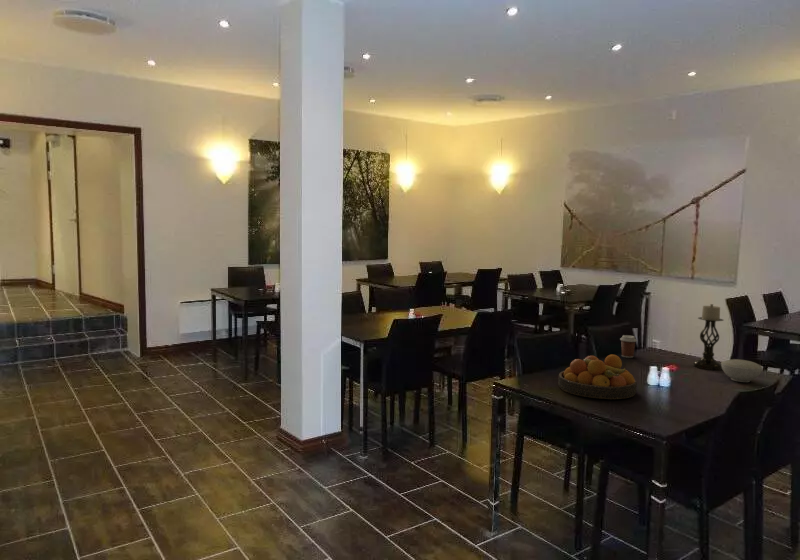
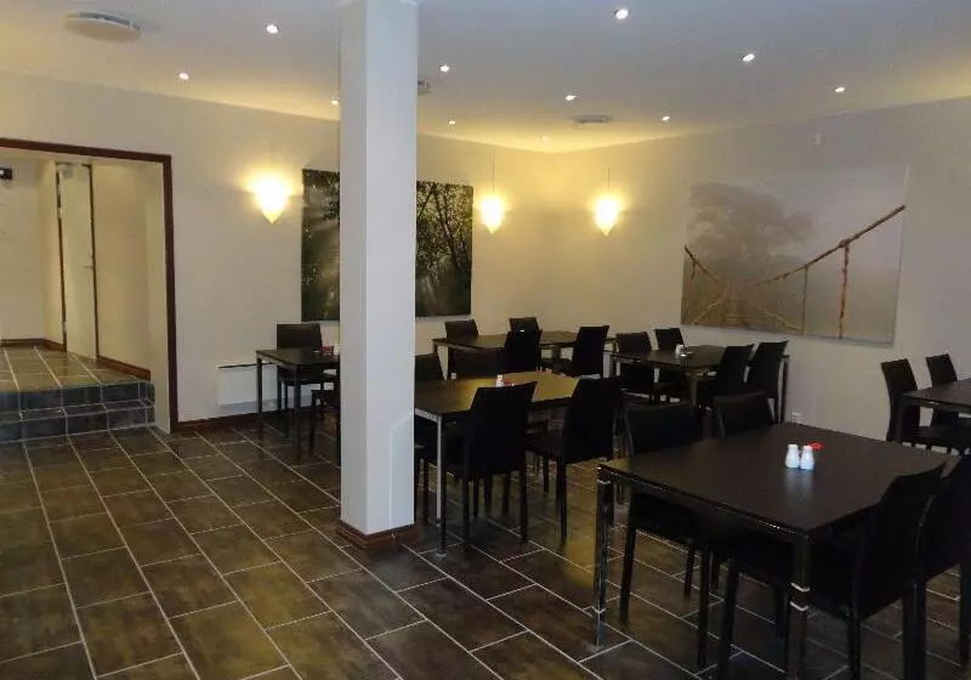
- candle holder [691,303,725,371]
- fruit bowl [557,354,638,400]
- coffee cup [619,334,638,359]
- bowl [720,358,764,383]
